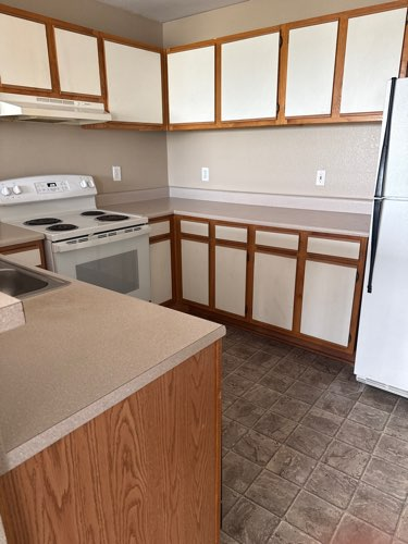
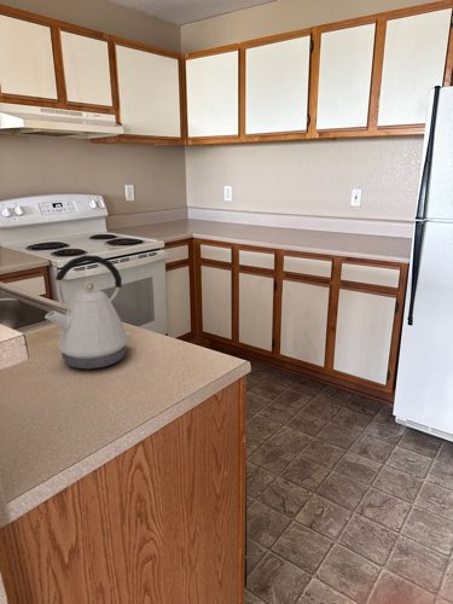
+ kettle [43,254,132,370]
